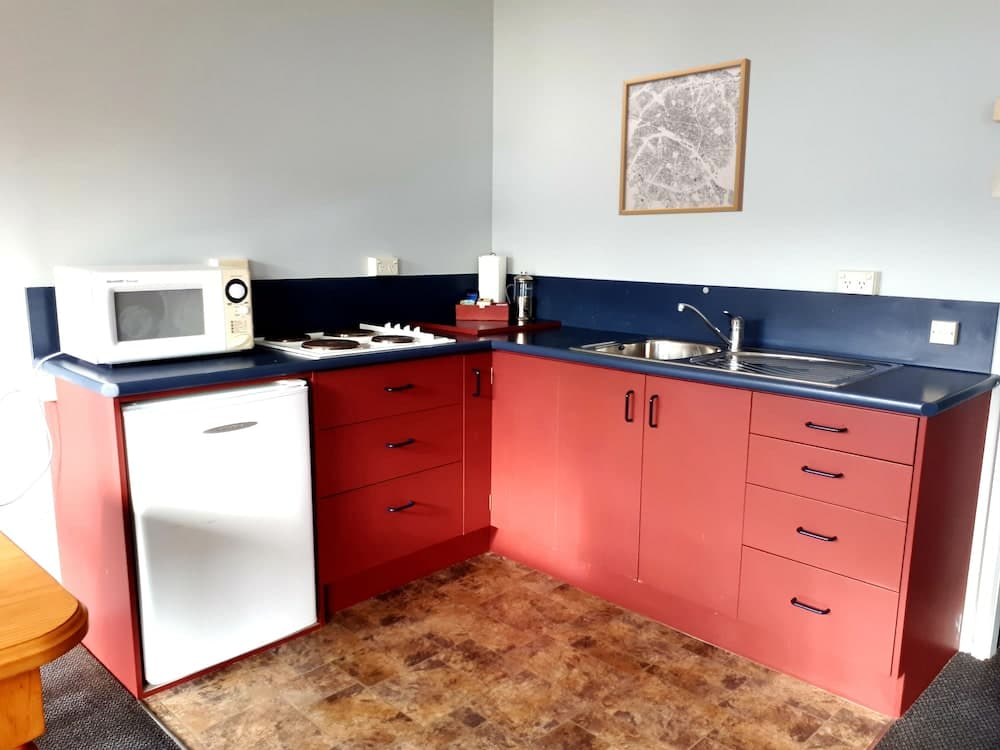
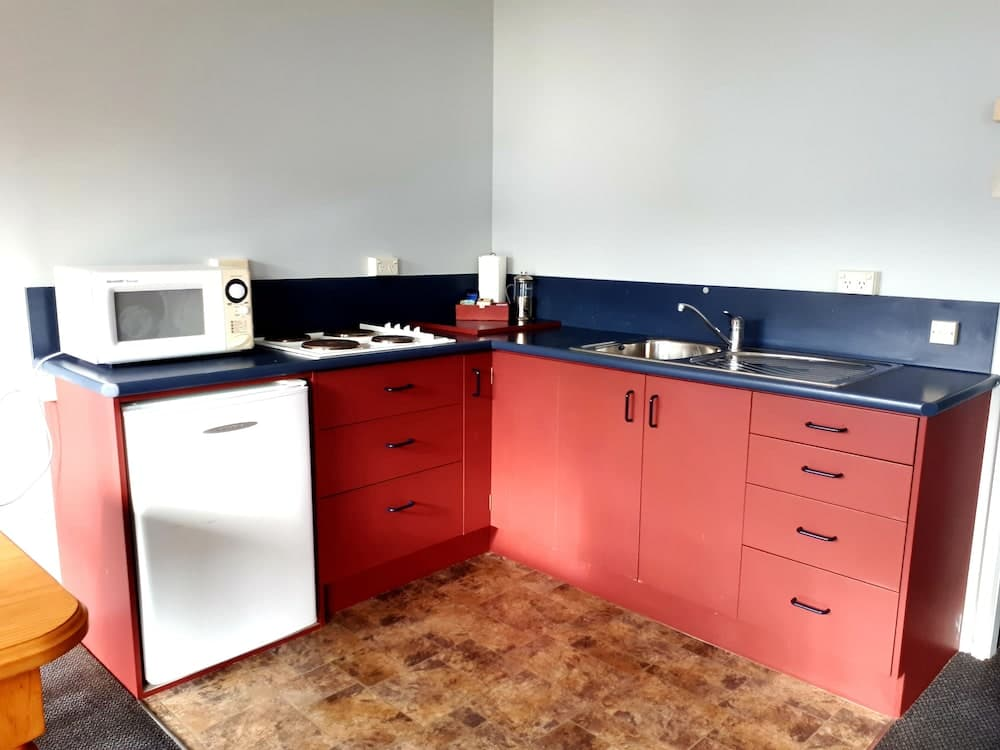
- wall art [618,57,752,217]
